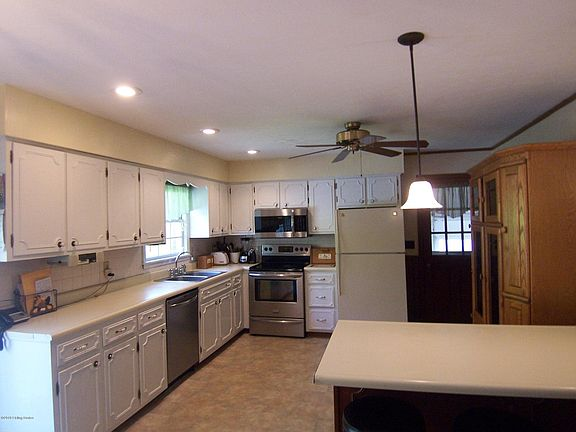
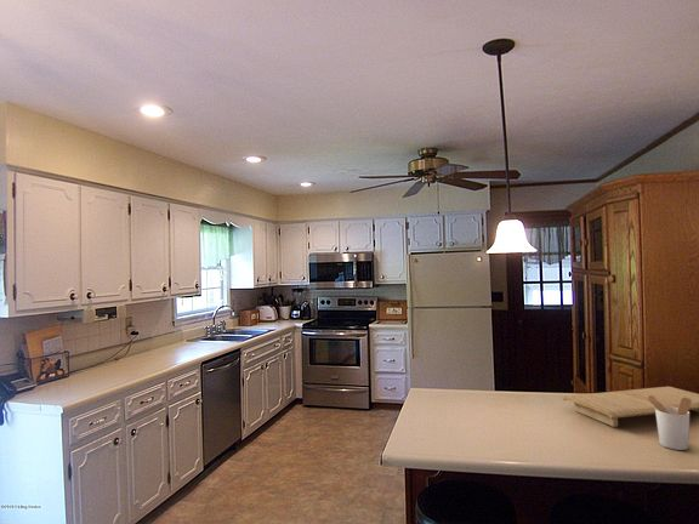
+ utensil holder [644,395,692,451]
+ cutting board [561,386,699,428]
